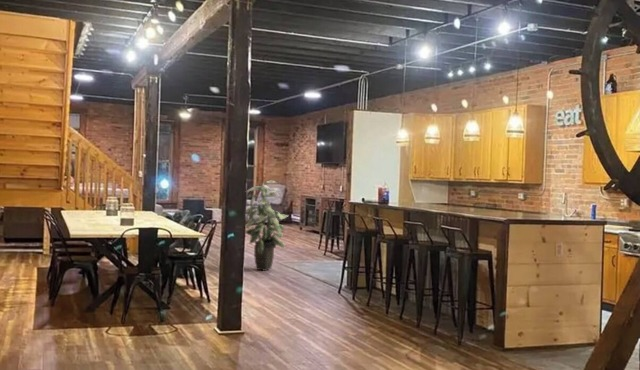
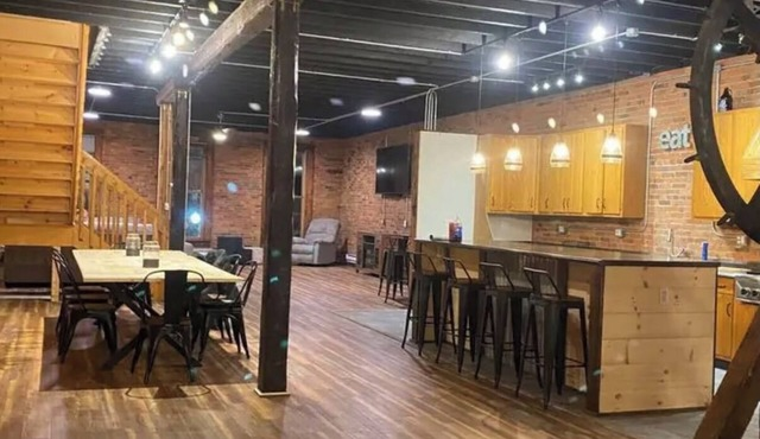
- indoor plant [245,180,290,272]
